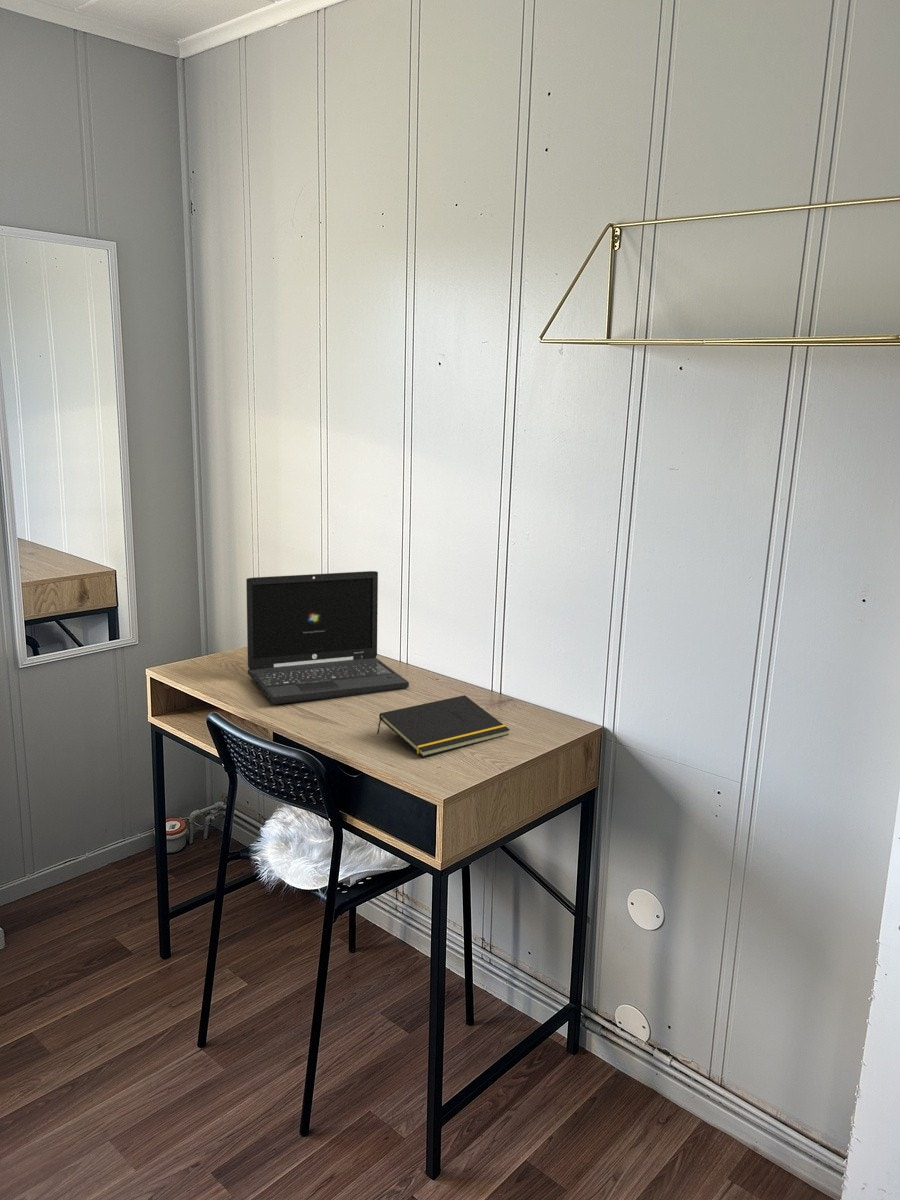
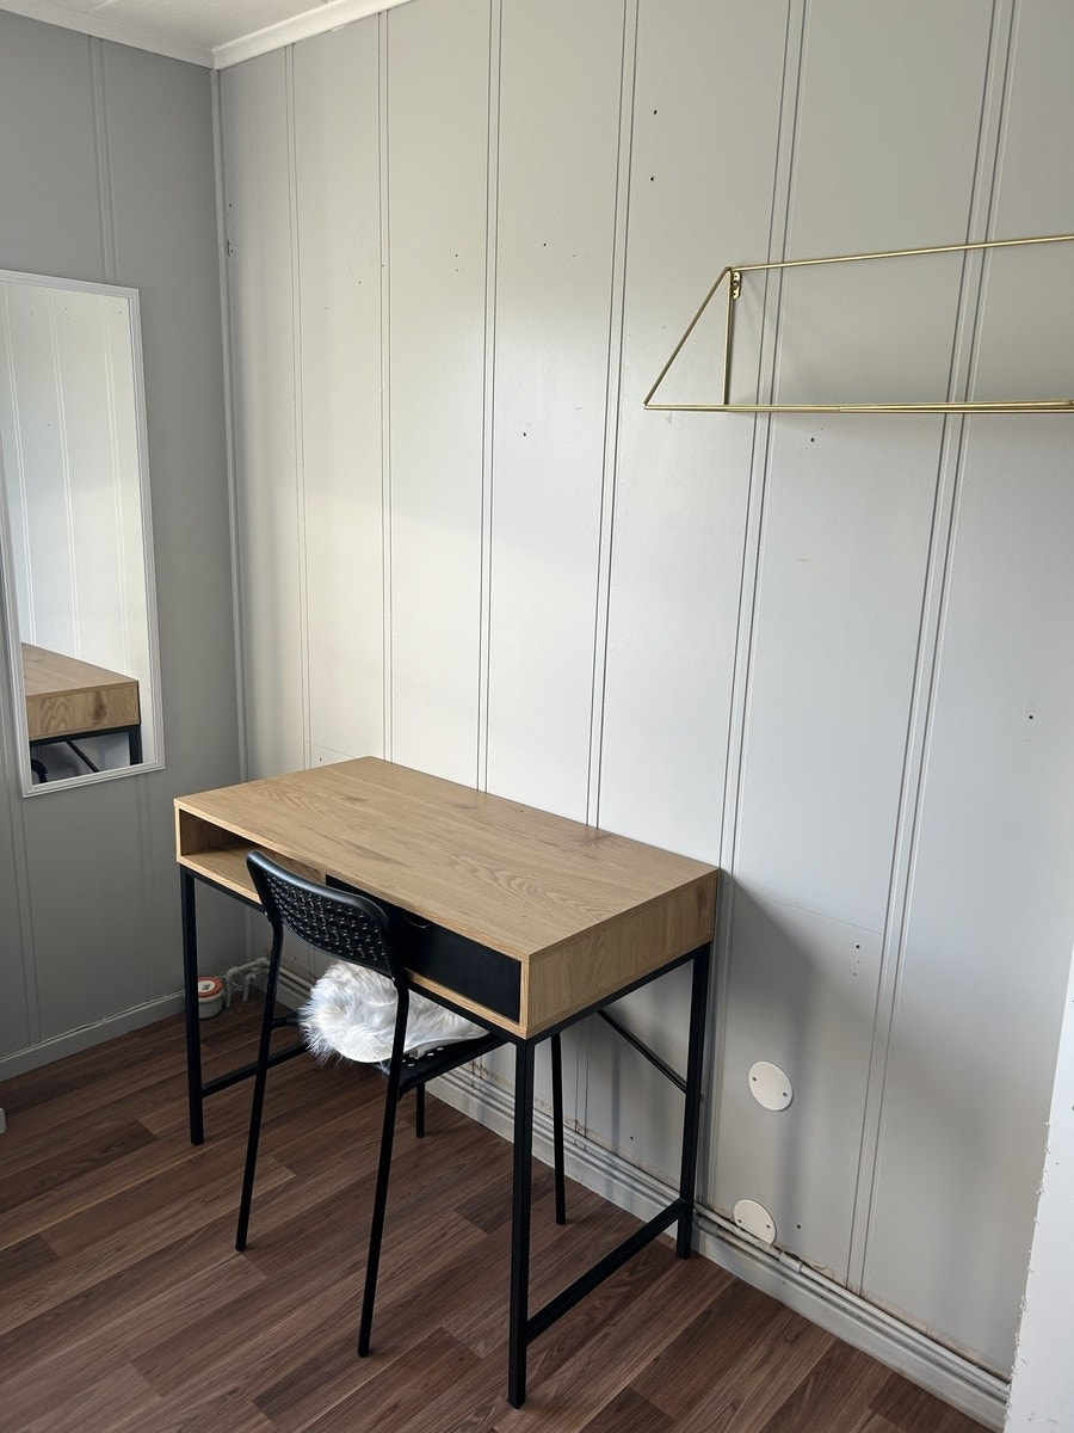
- notepad [376,694,511,758]
- laptop [245,570,410,705]
